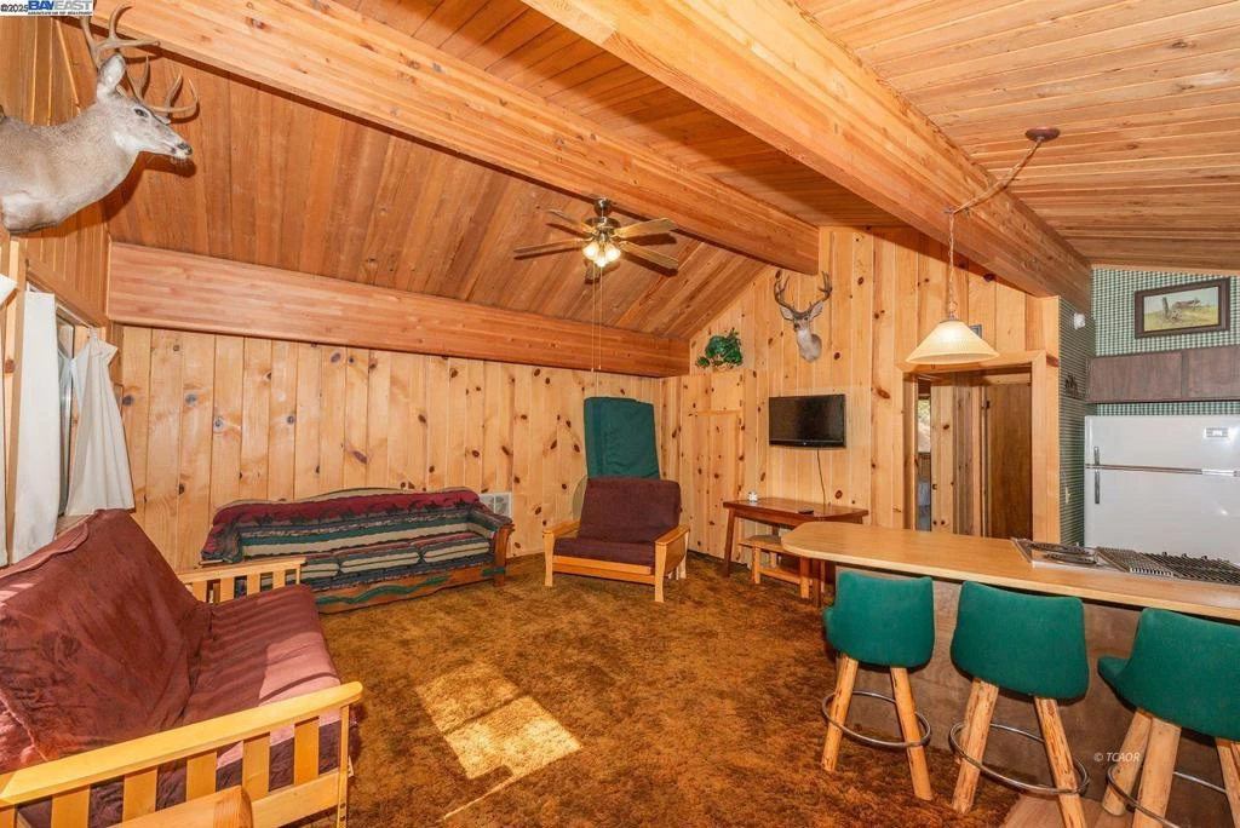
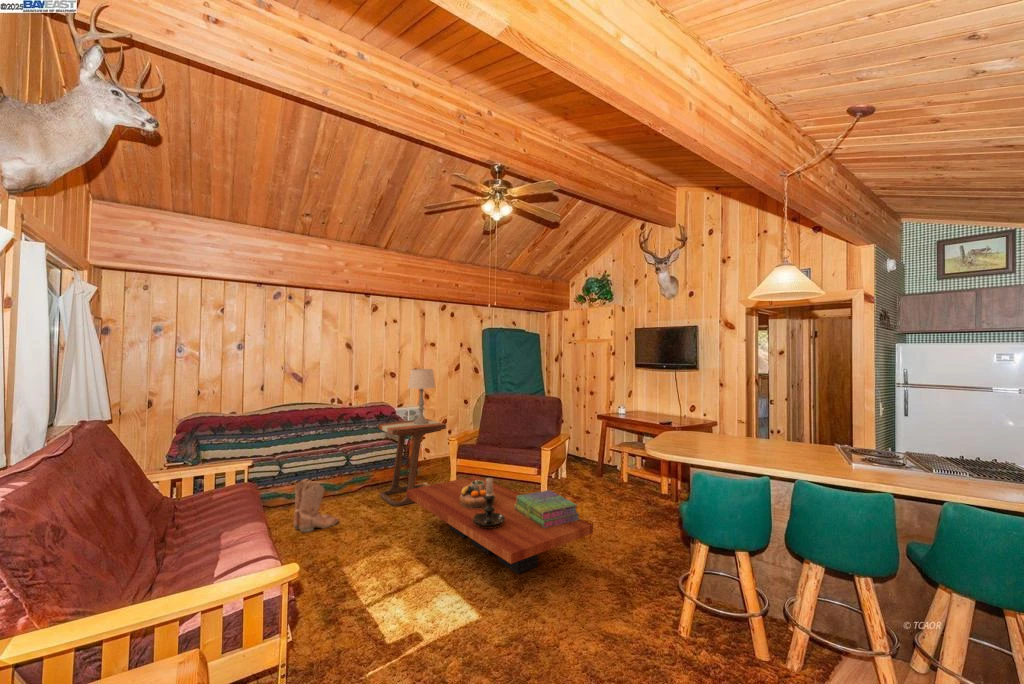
+ side table [377,418,447,507]
+ coffee table [406,475,594,575]
+ decorative bowl [460,480,495,509]
+ candle holder [472,474,505,528]
+ stack of books [514,489,581,528]
+ boots [292,478,340,533]
+ table lamp [407,368,436,424]
